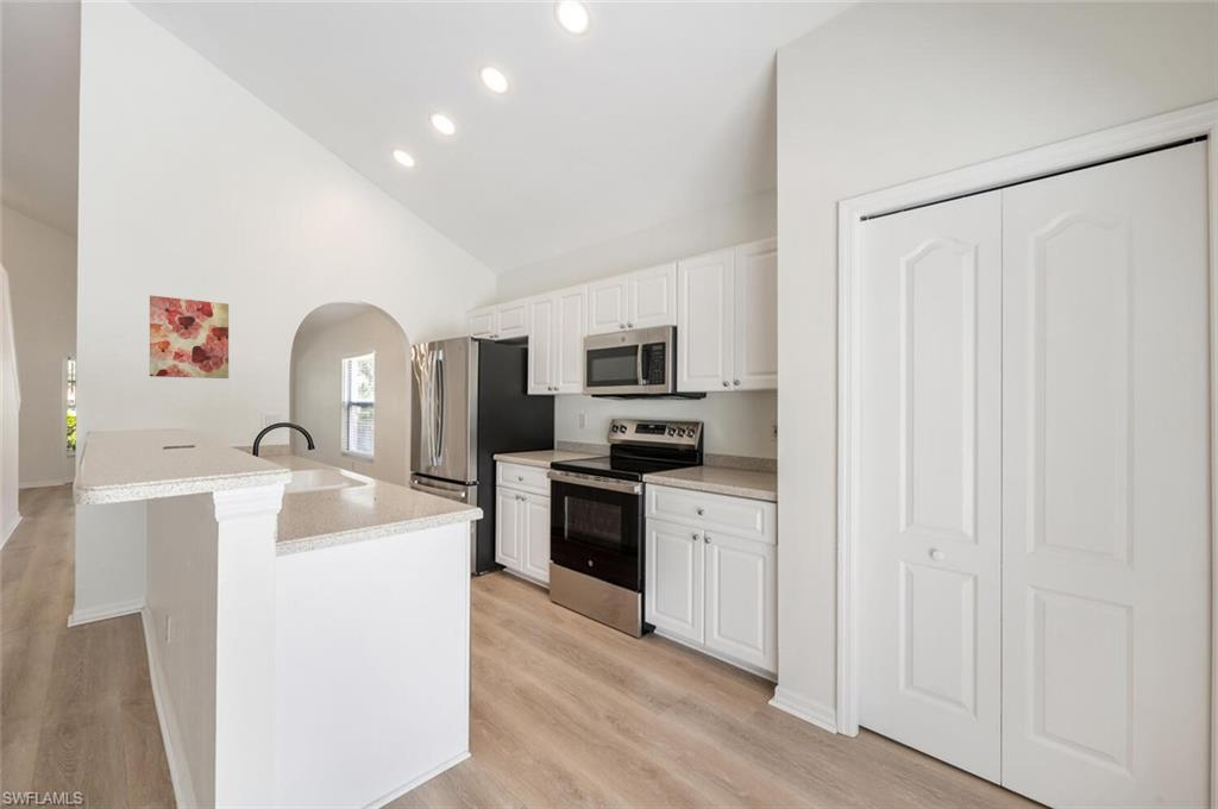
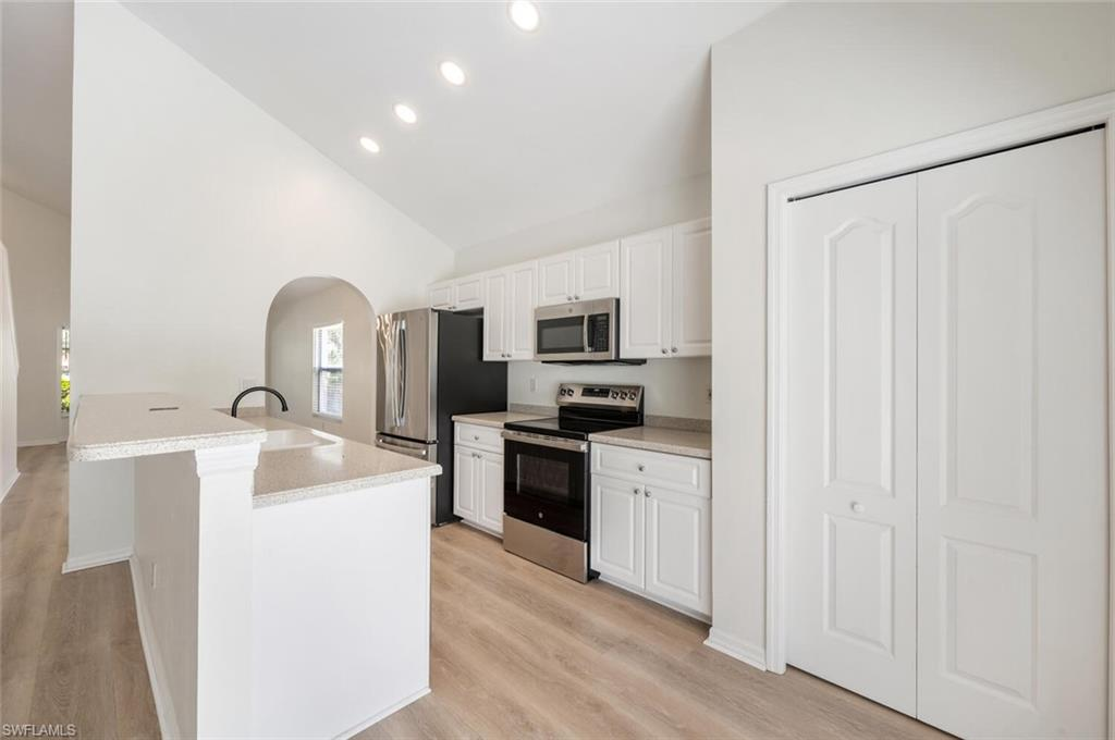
- wall art [149,294,230,380]
